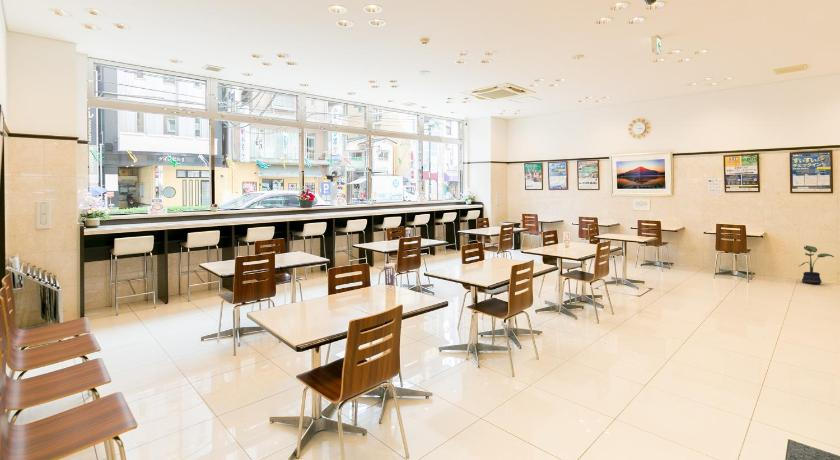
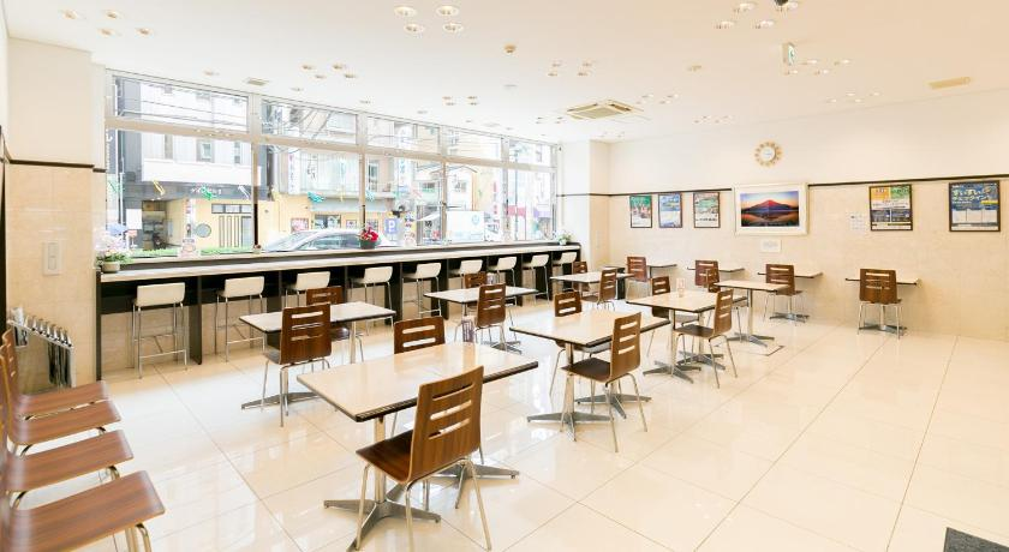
- potted plant [797,245,835,285]
